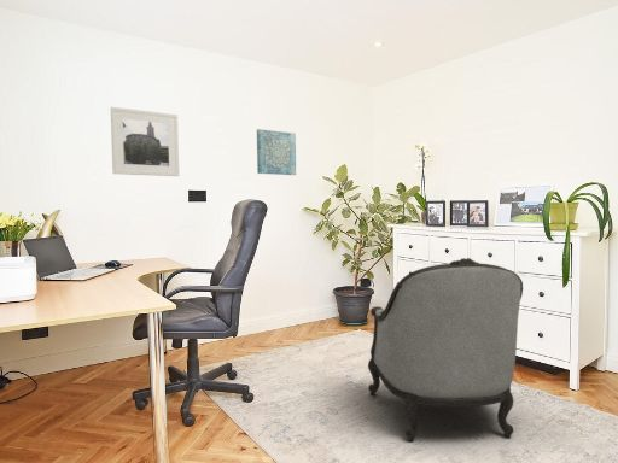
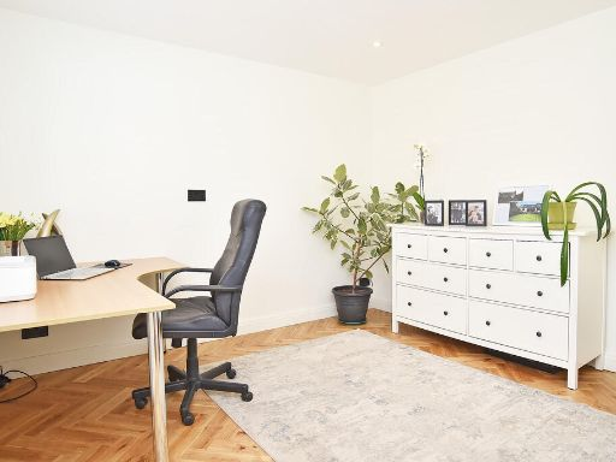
- armchair [367,257,524,443]
- wall art [256,128,297,176]
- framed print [110,106,180,177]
